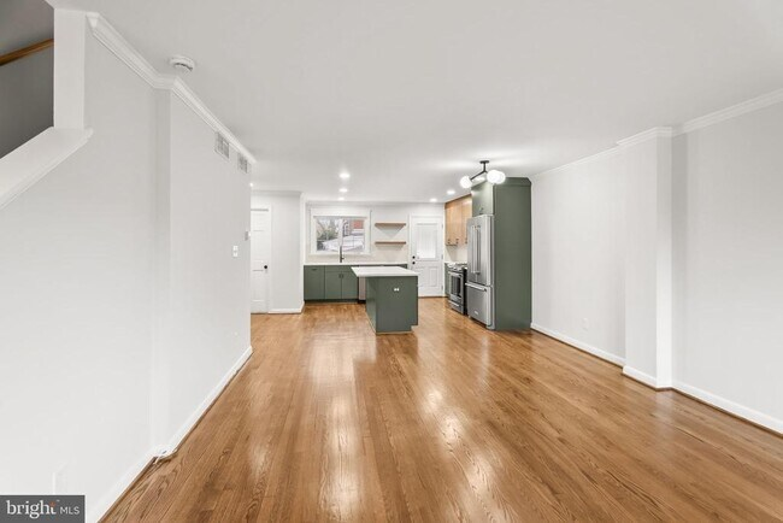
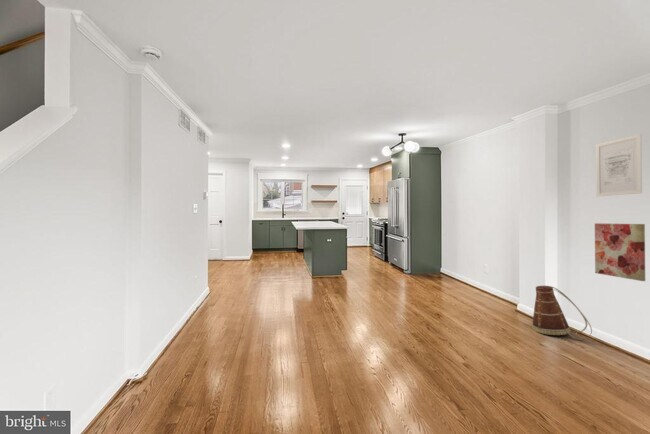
+ basket [531,285,593,341]
+ wall art [595,133,643,198]
+ wall art [594,222,646,282]
